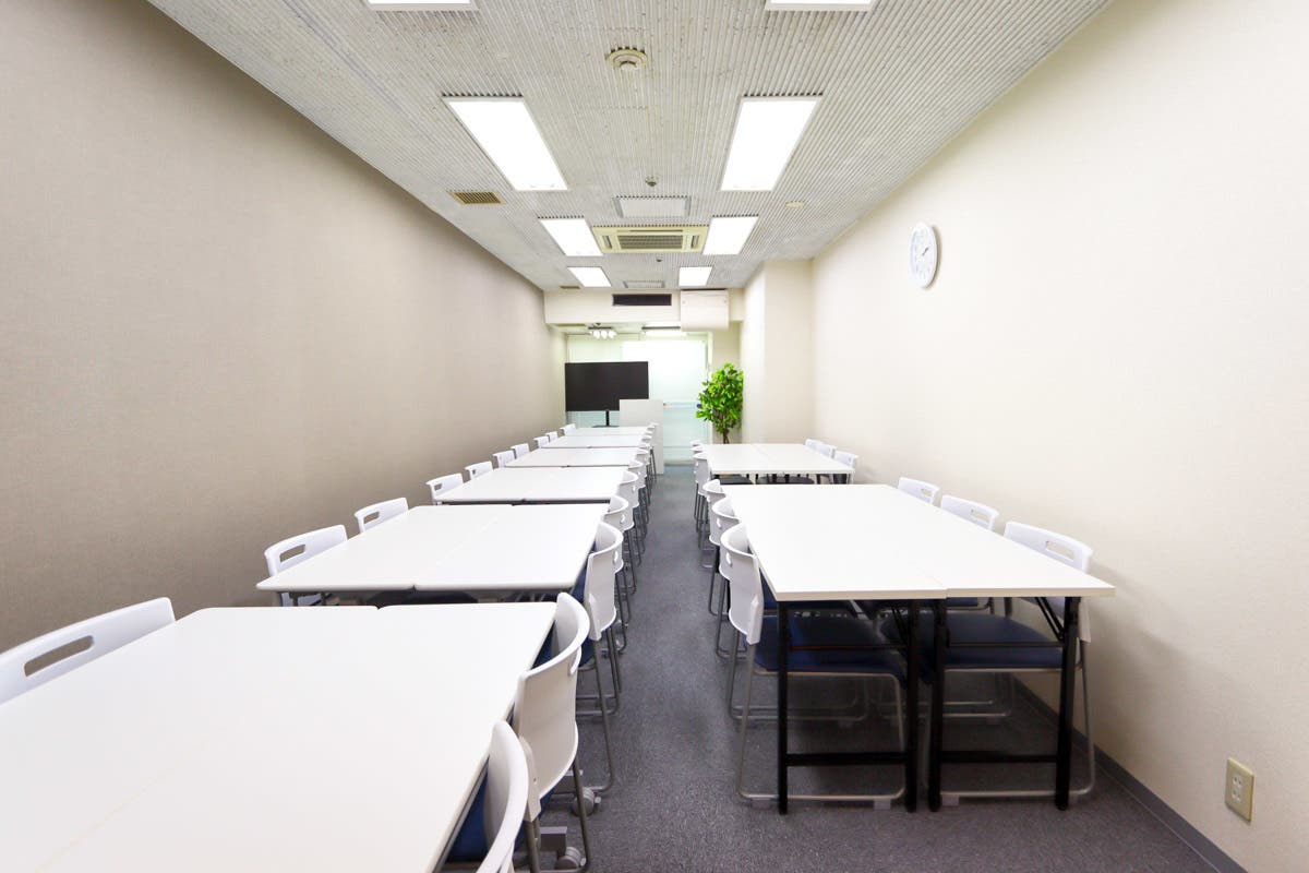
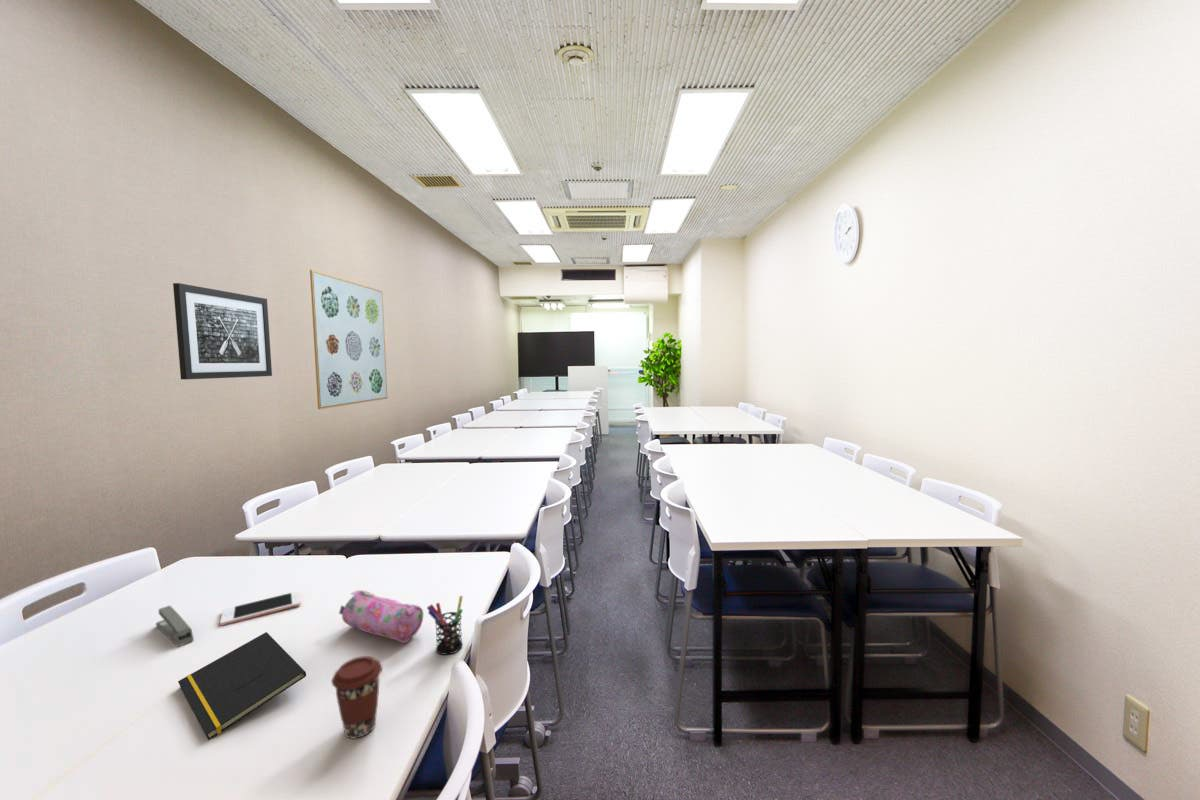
+ notepad [177,631,307,741]
+ stapler [155,605,195,647]
+ pencil case [338,589,424,644]
+ pen holder [426,595,464,656]
+ coffee cup [331,655,383,740]
+ wall art [309,269,388,410]
+ wall art [172,282,273,380]
+ cell phone [219,590,302,626]
